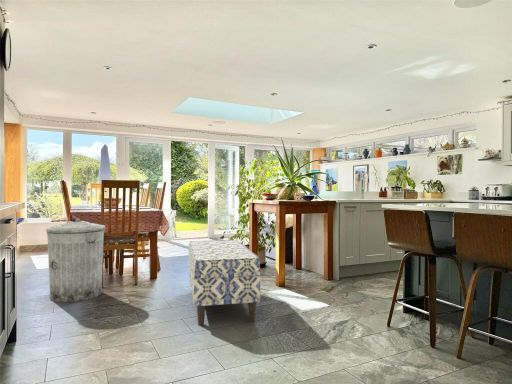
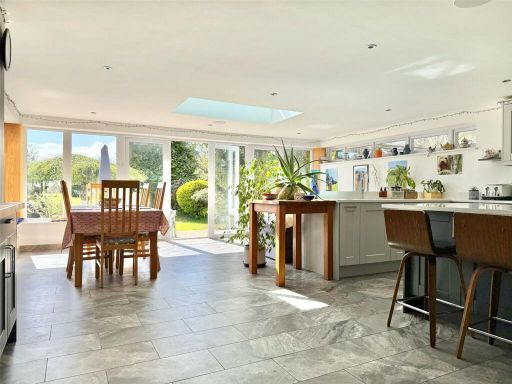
- trash can [45,218,106,303]
- bench [187,239,261,327]
